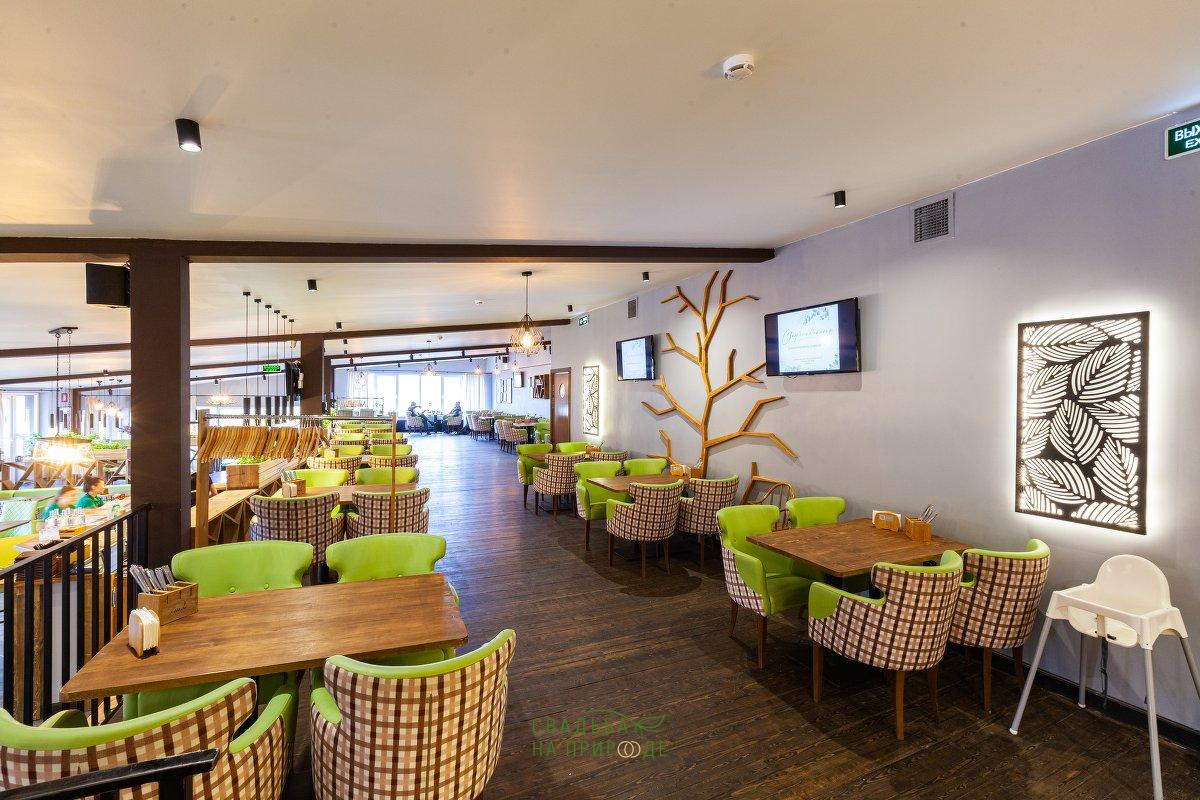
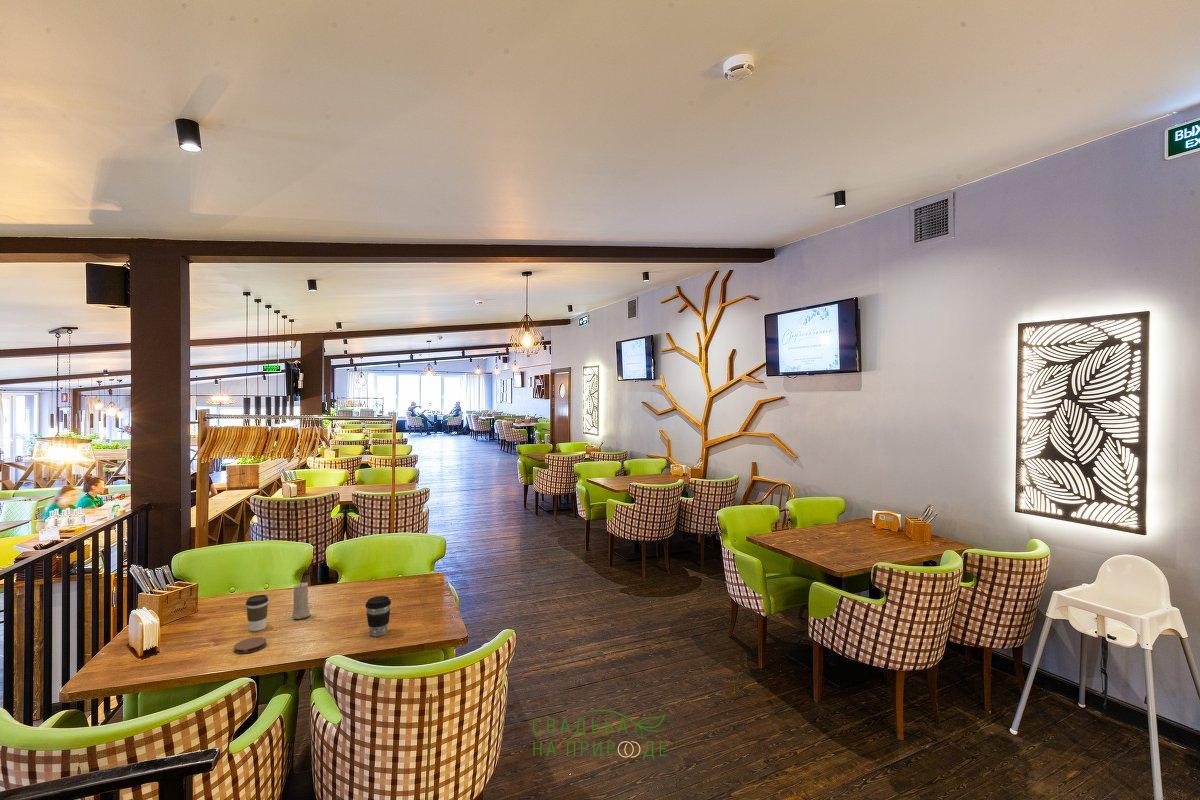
+ coffee cup [245,594,269,632]
+ coaster [233,636,267,654]
+ candle [292,581,312,620]
+ coffee cup [364,595,392,637]
